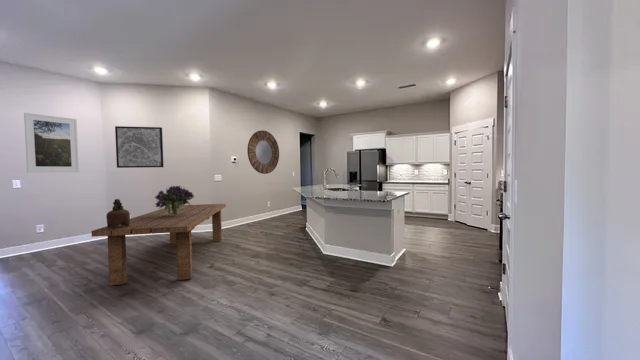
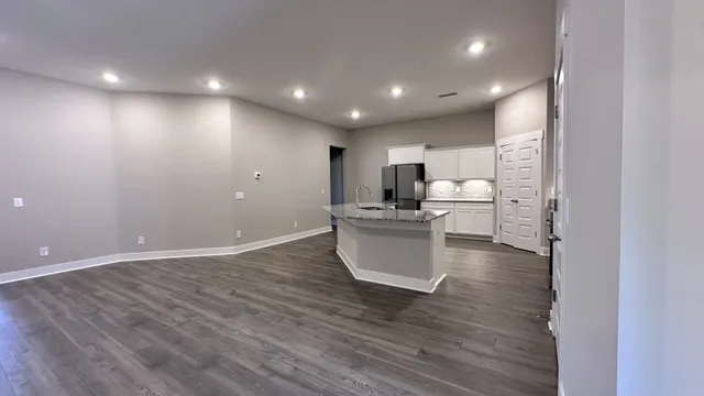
- dining table [90,203,227,286]
- bouquet [154,184,195,216]
- home mirror [246,129,280,175]
- wall art [114,125,165,169]
- vessel [105,198,131,229]
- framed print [23,112,80,173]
